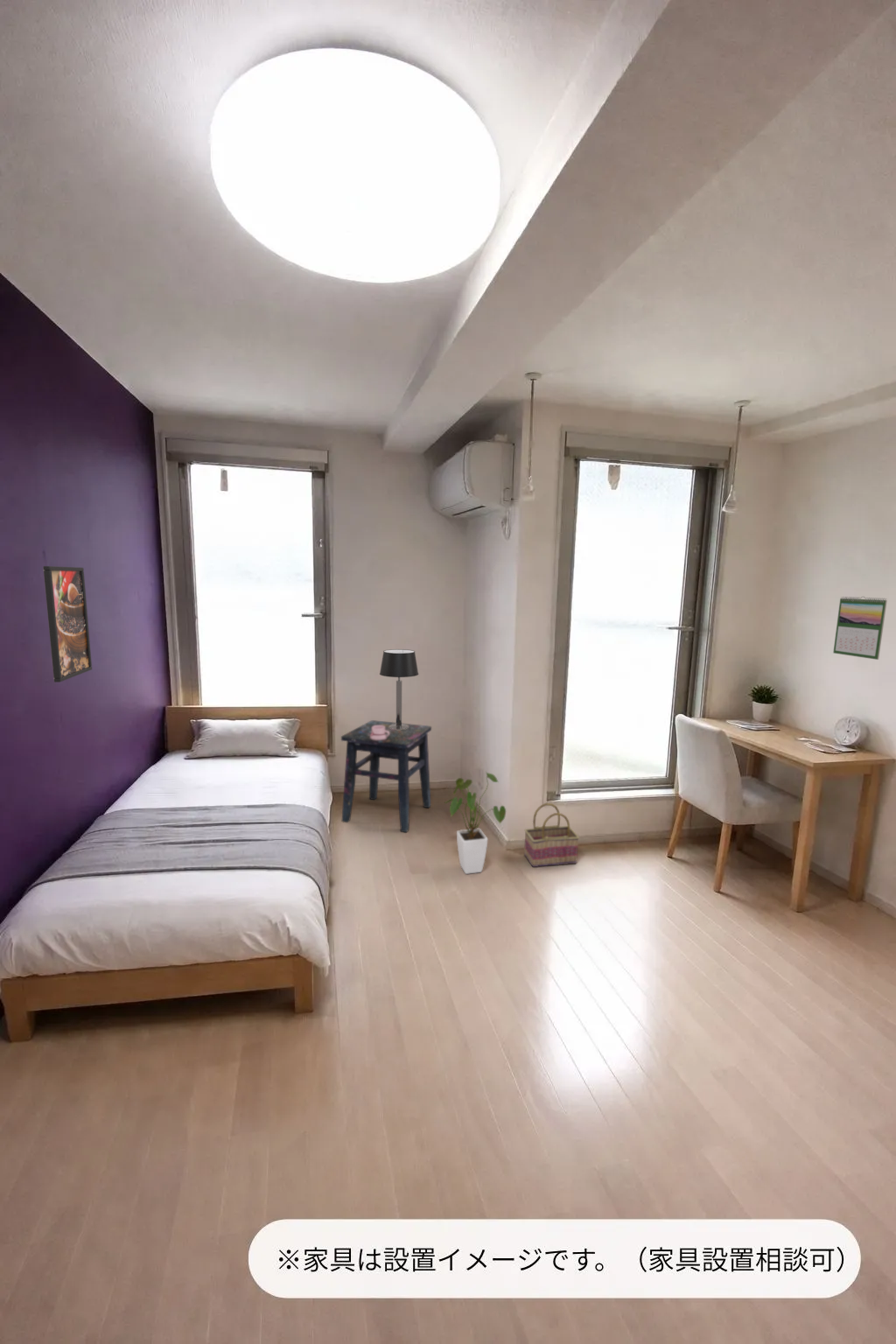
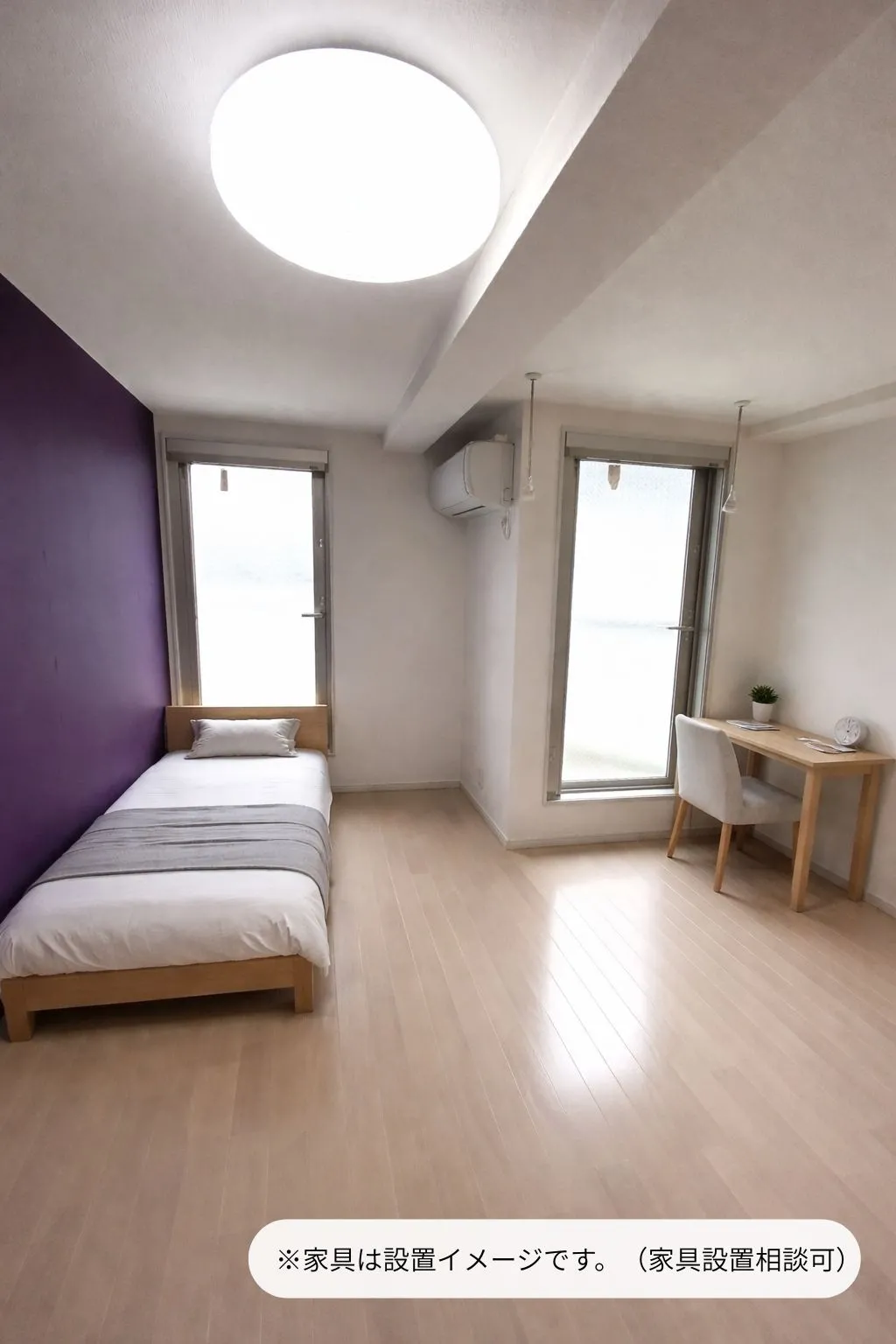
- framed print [42,565,93,683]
- house plant [444,770,507,875]
- calendar [832,596,888,661]
- basket [523,802,580,868]
- side table [340,719,432,833]
- table lamp [379,648,419,730]
- mug [370,725,389,741]
